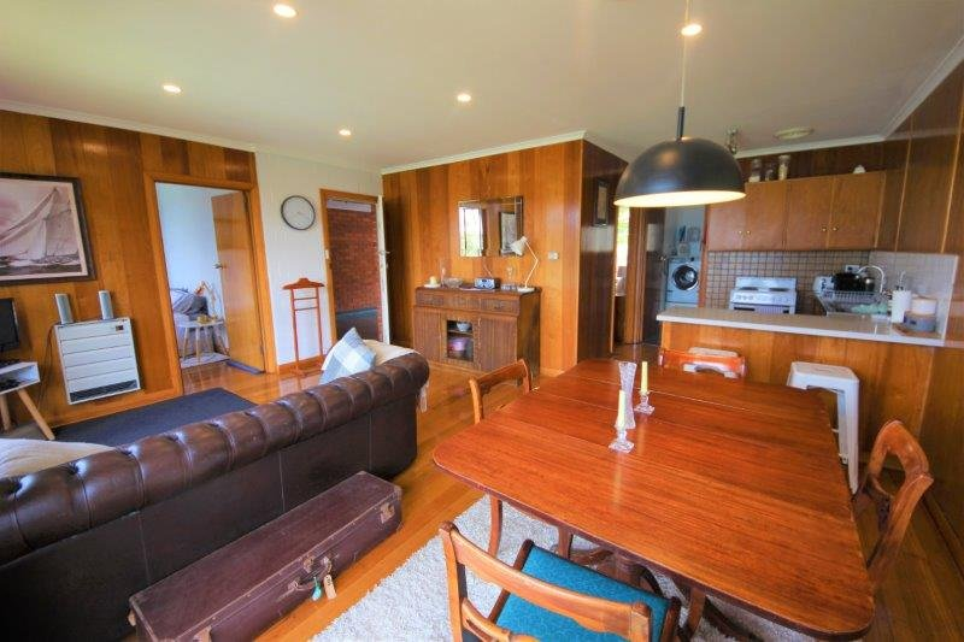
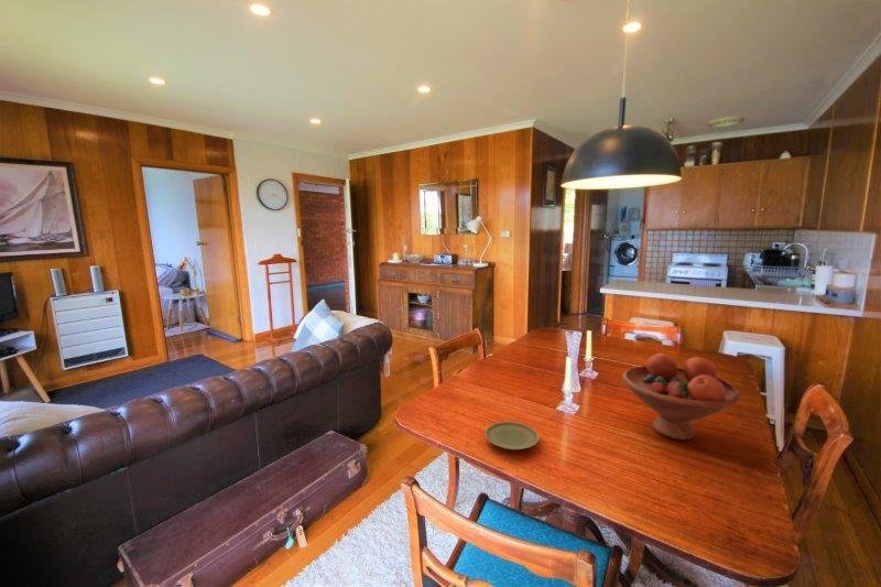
+ plate [483,421,540,452]
+ fruit bowl [621,352,742,441]
